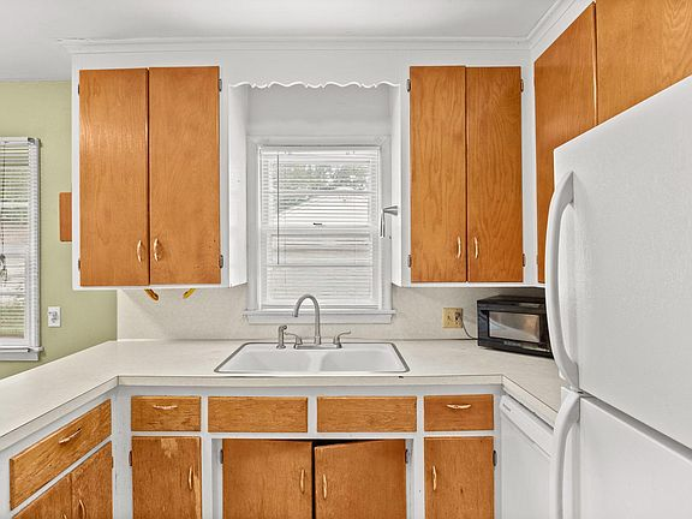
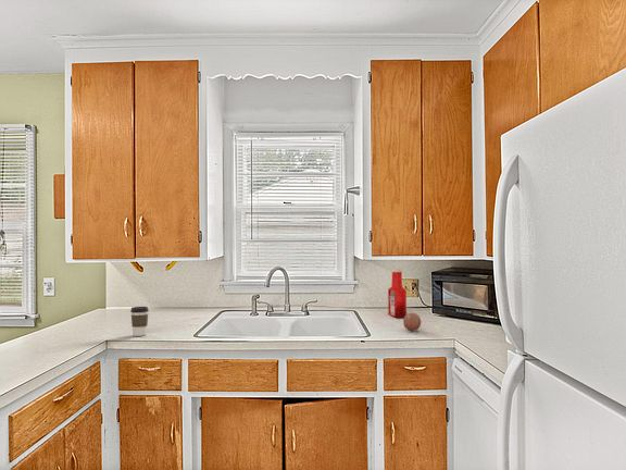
+ fruit [402,312,422,332]
+ coffee cup [129,306,150,337]
+ soap bottle [387,268,408,319]
